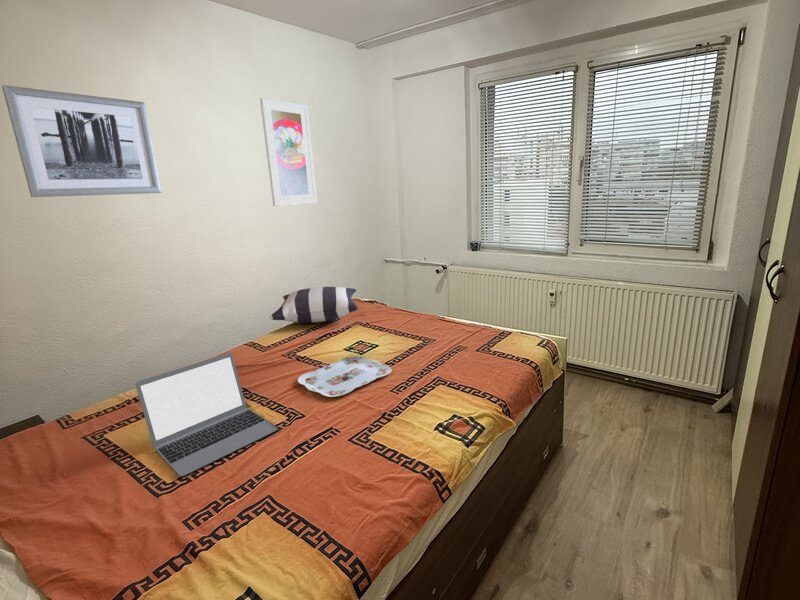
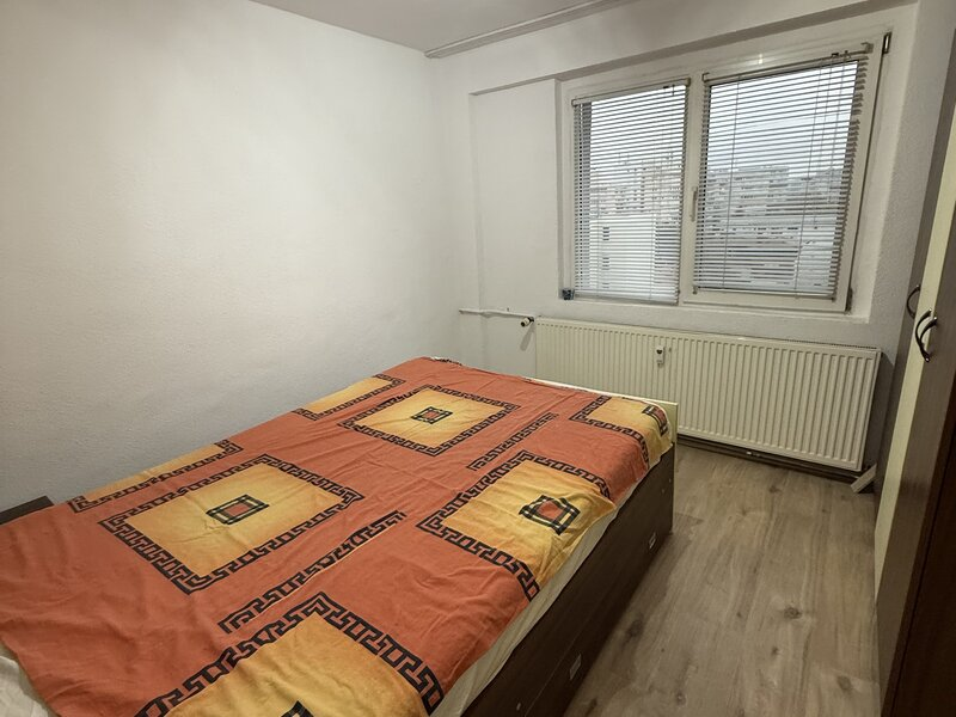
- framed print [259,97,318,207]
- pillow [268,286,359,324]
- laptop [135,352,279,477]
- wall art [1,84,163,198]
- serving tray [297,356,393,398]
